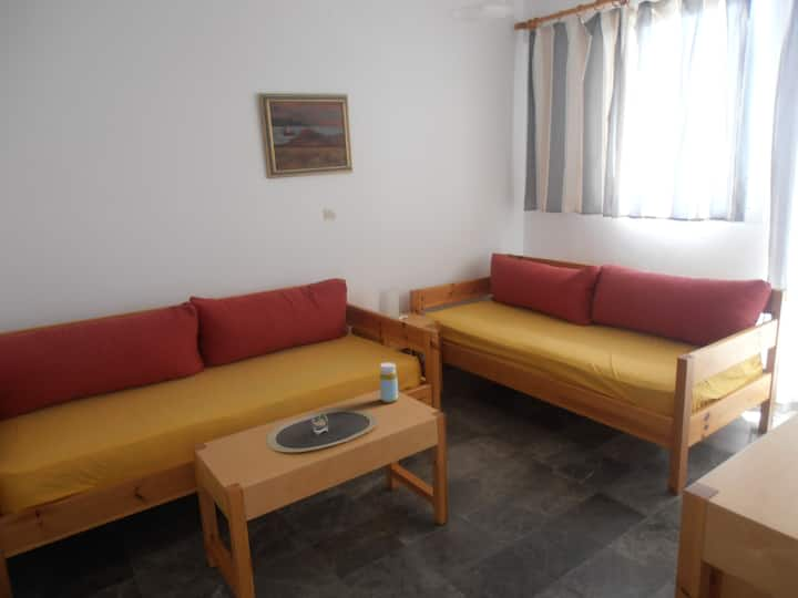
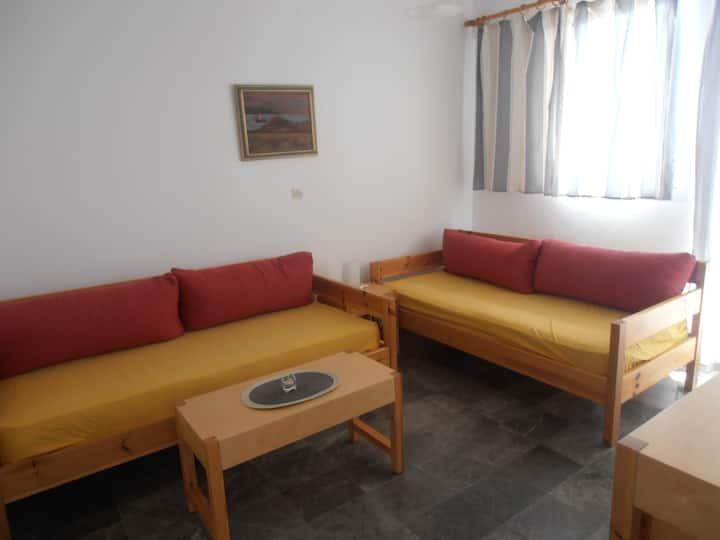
- bottle [379,361,399,404]
